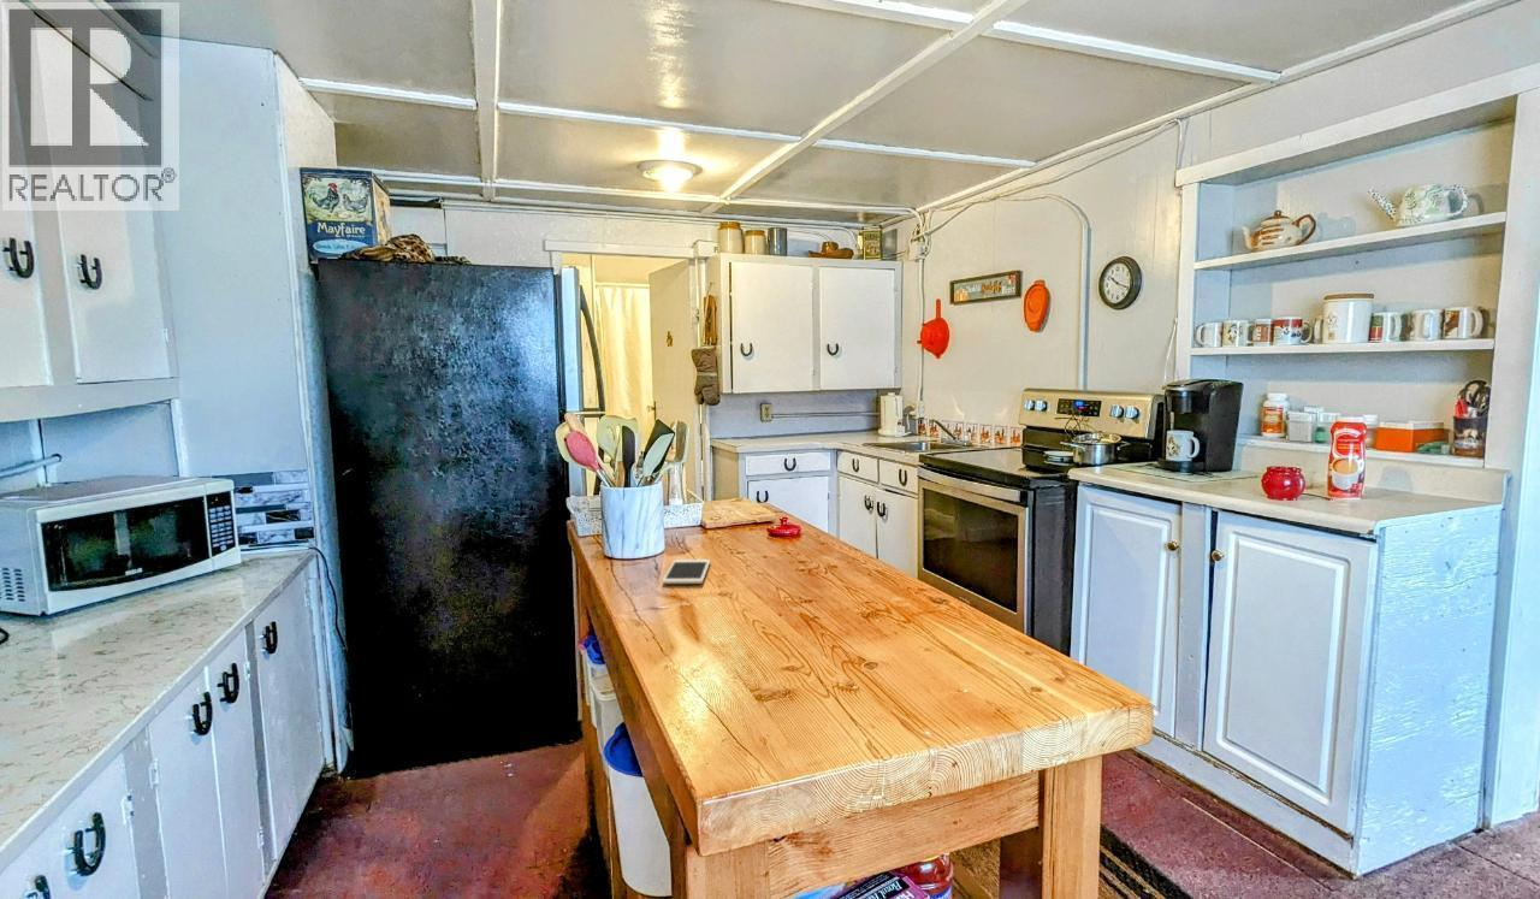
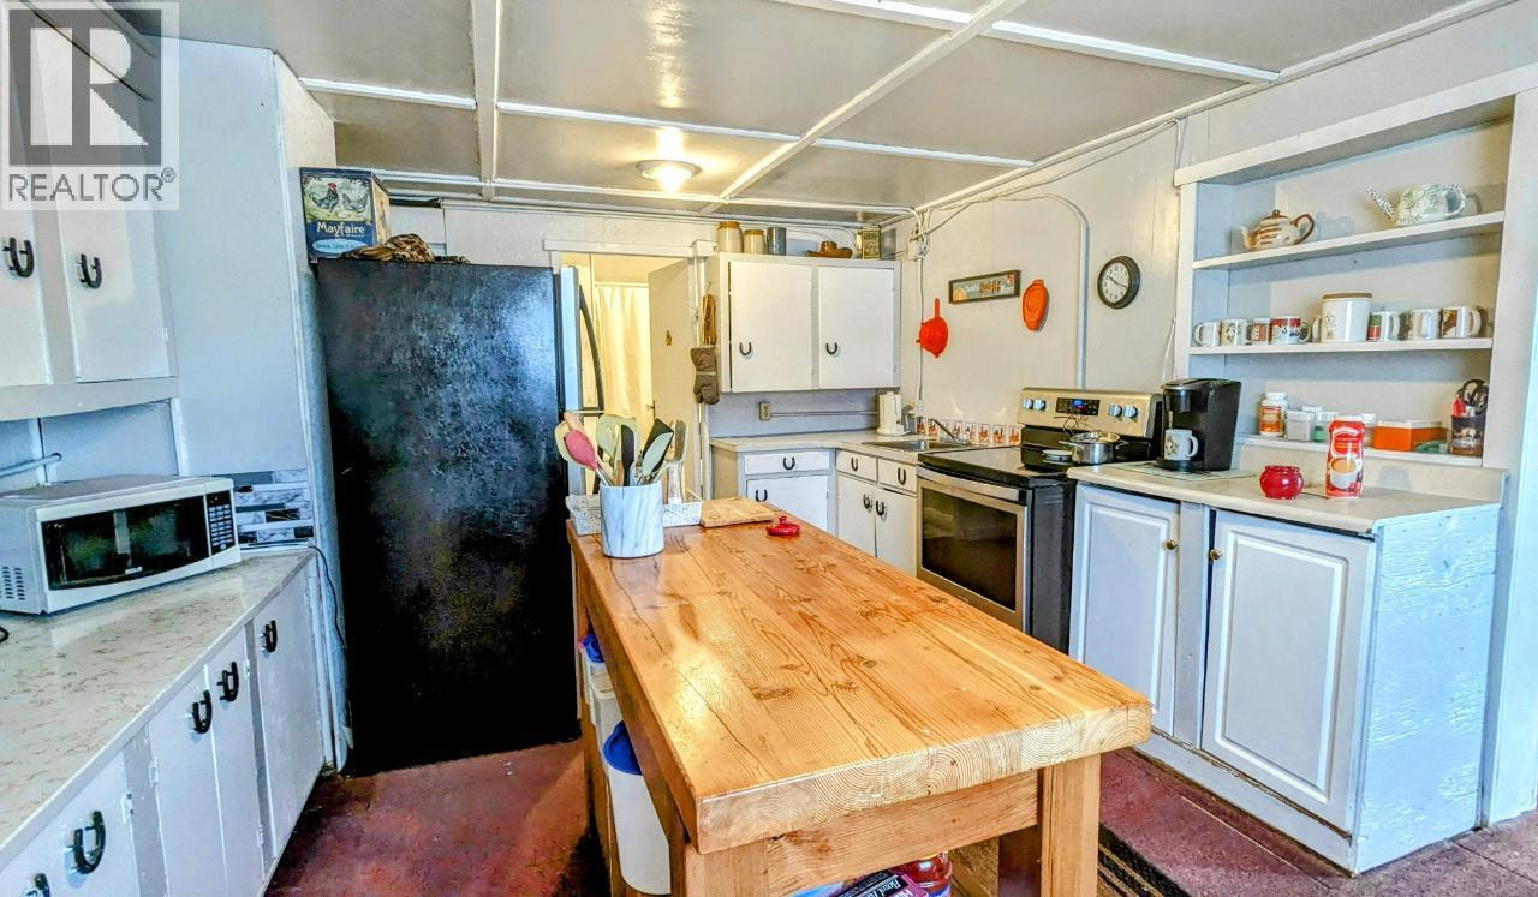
- cell phone [662,558,711,585]
